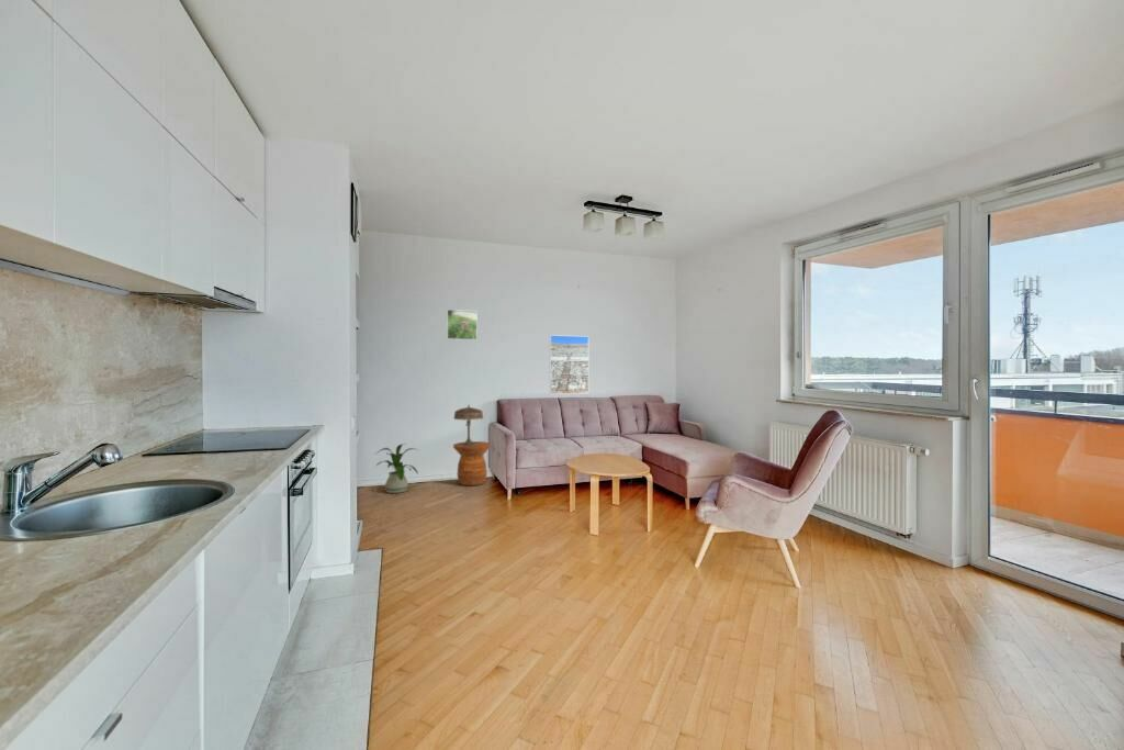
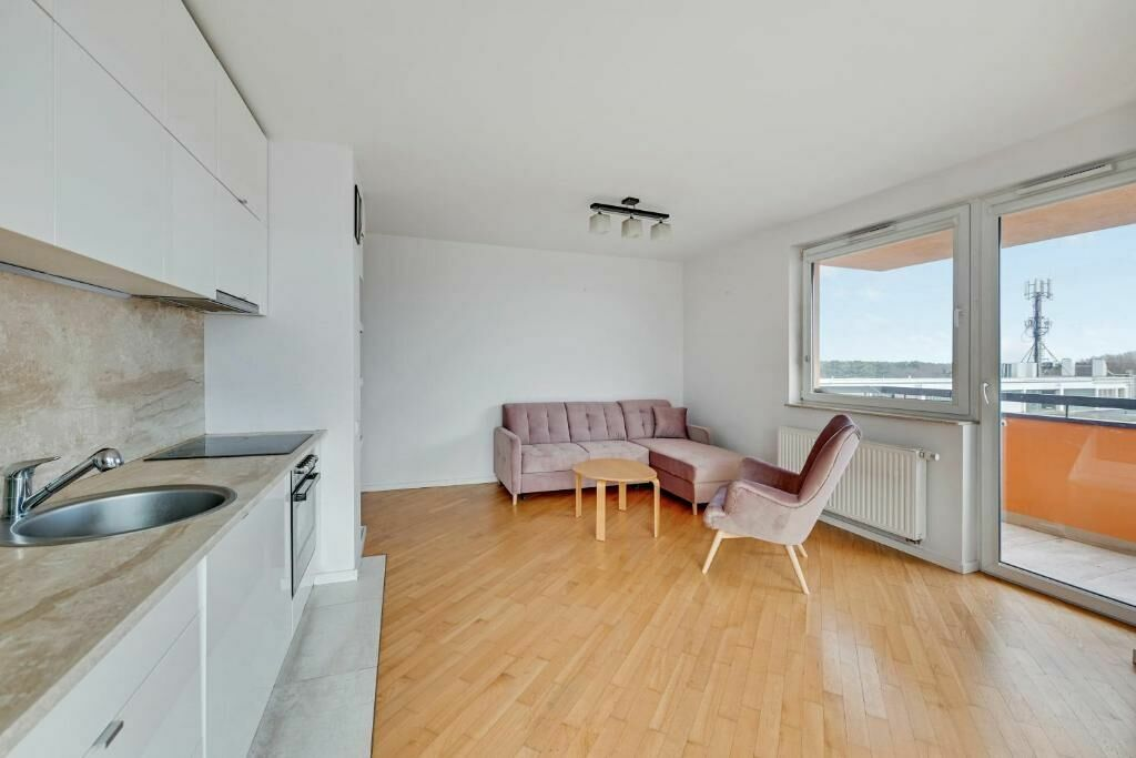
- house plant [375,443,420,494]
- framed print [549,334,589,395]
- side table [452,440,492,486]
- table lamp [452,404,484,446]
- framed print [446,309,479,342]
